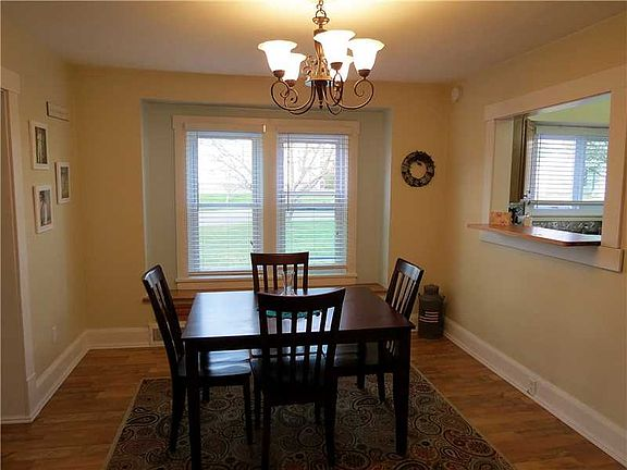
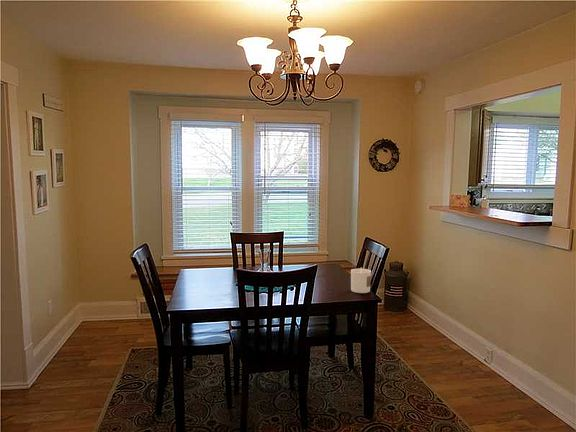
+ candle [350,268,372,294]
